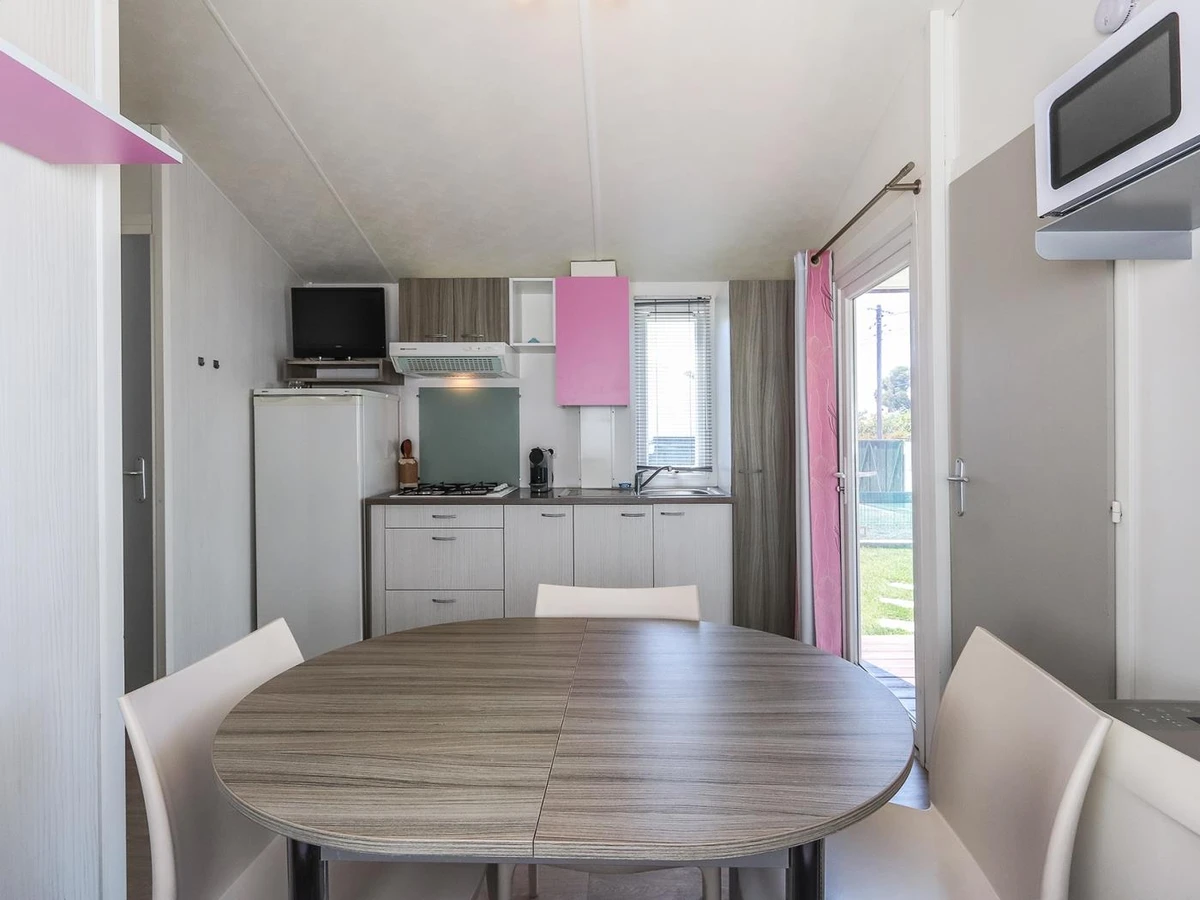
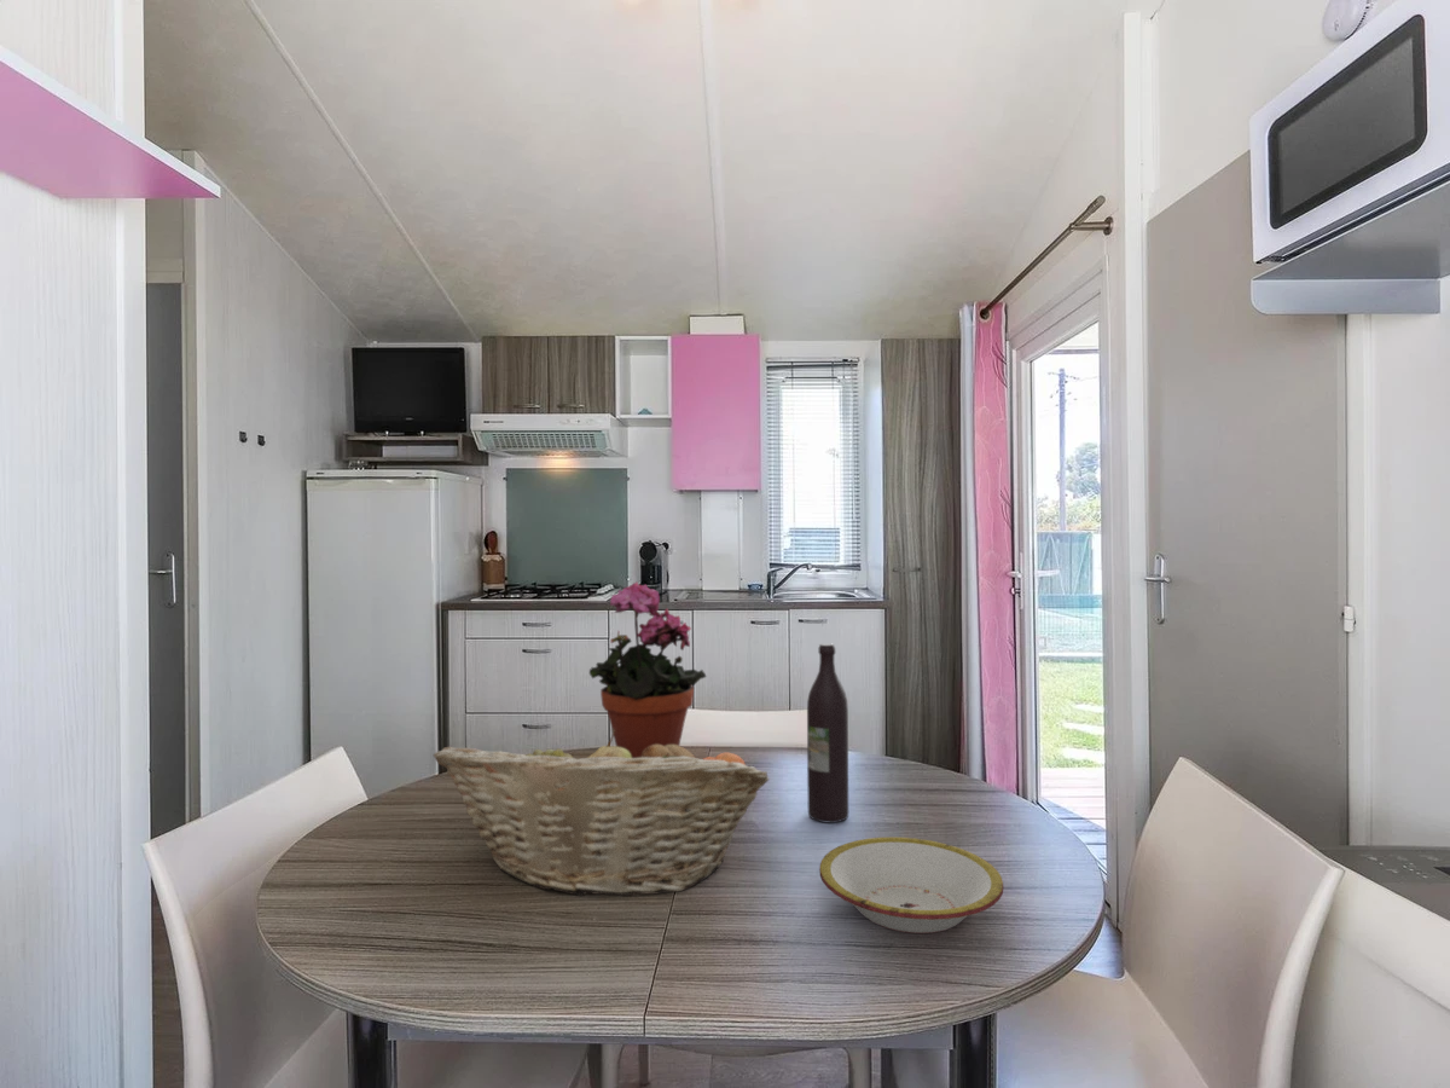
+ fruit basket [433,729,771,897]
+ wine bottle [806,642,849,823]
+ bowl [818,837,1005,934]
+ potted plant [588,581,708,758]
